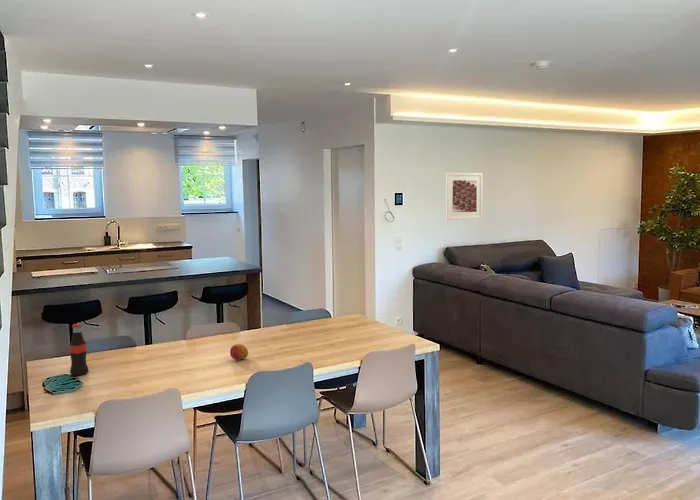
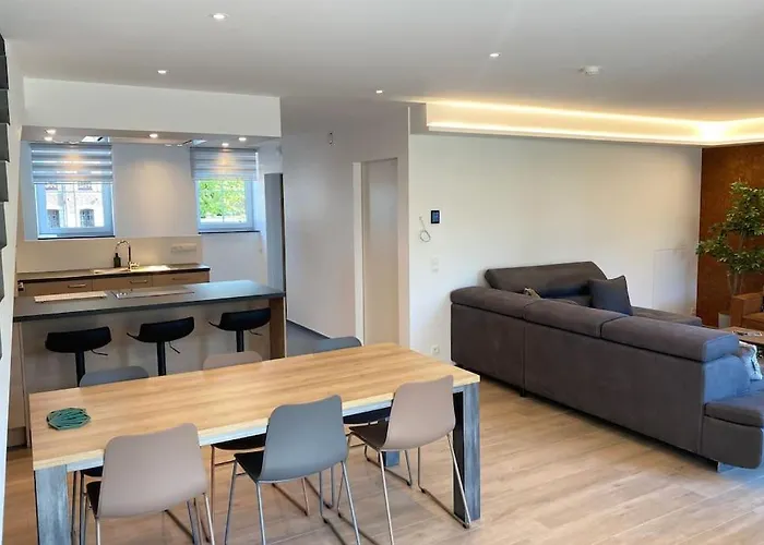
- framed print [445,172,483,221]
- bottle [68,323,90,377]
- fruit [229,343,249,361]
